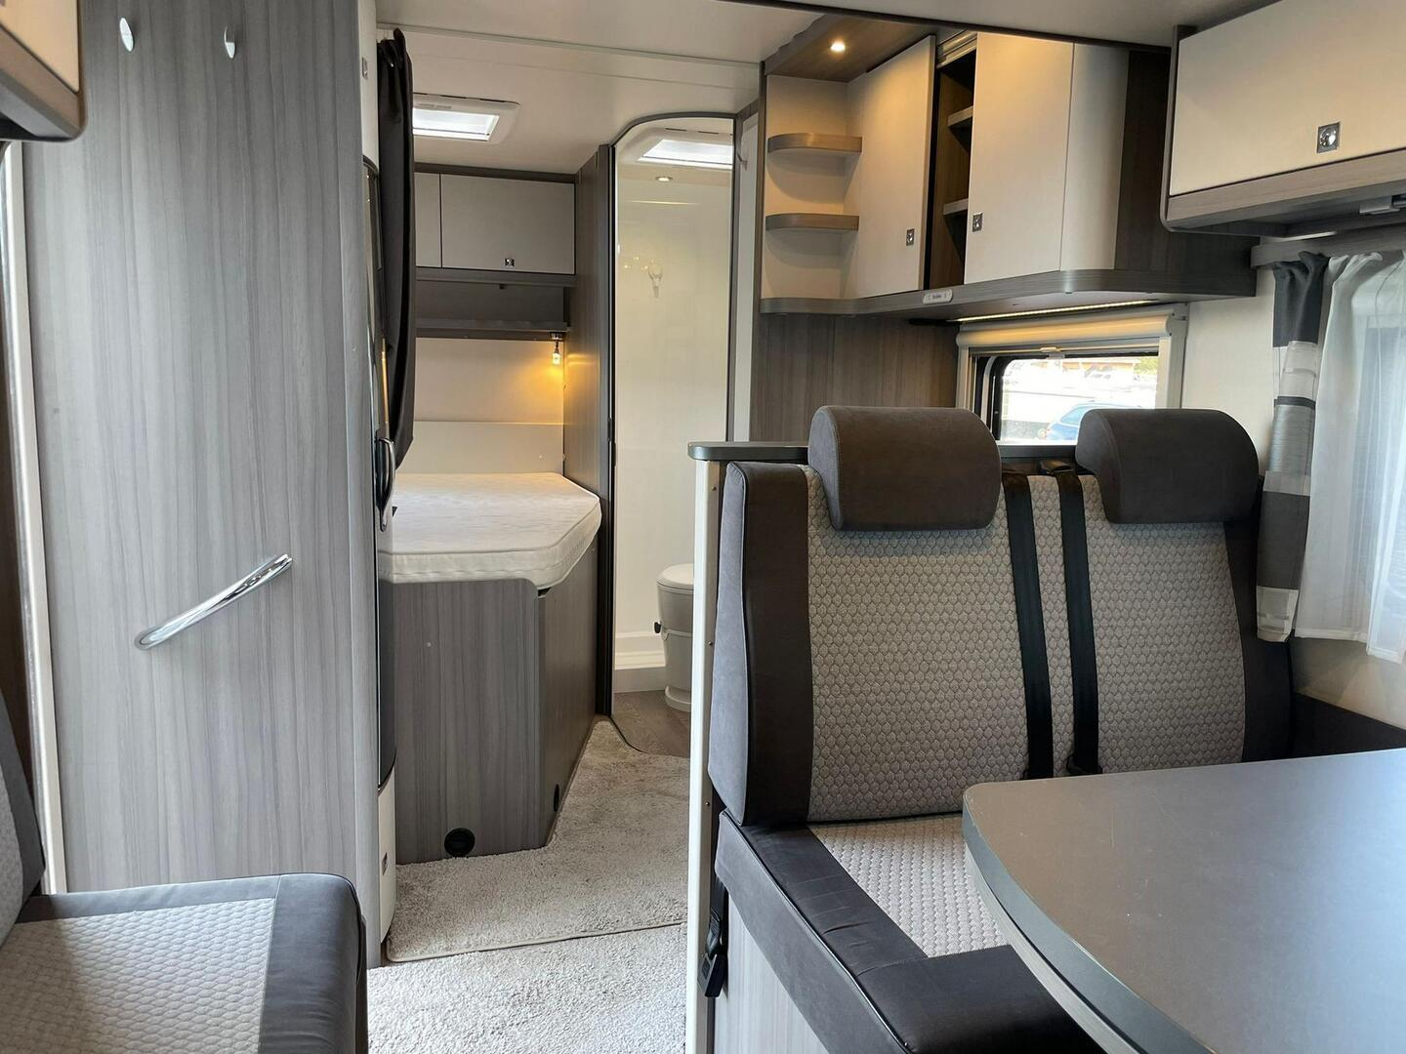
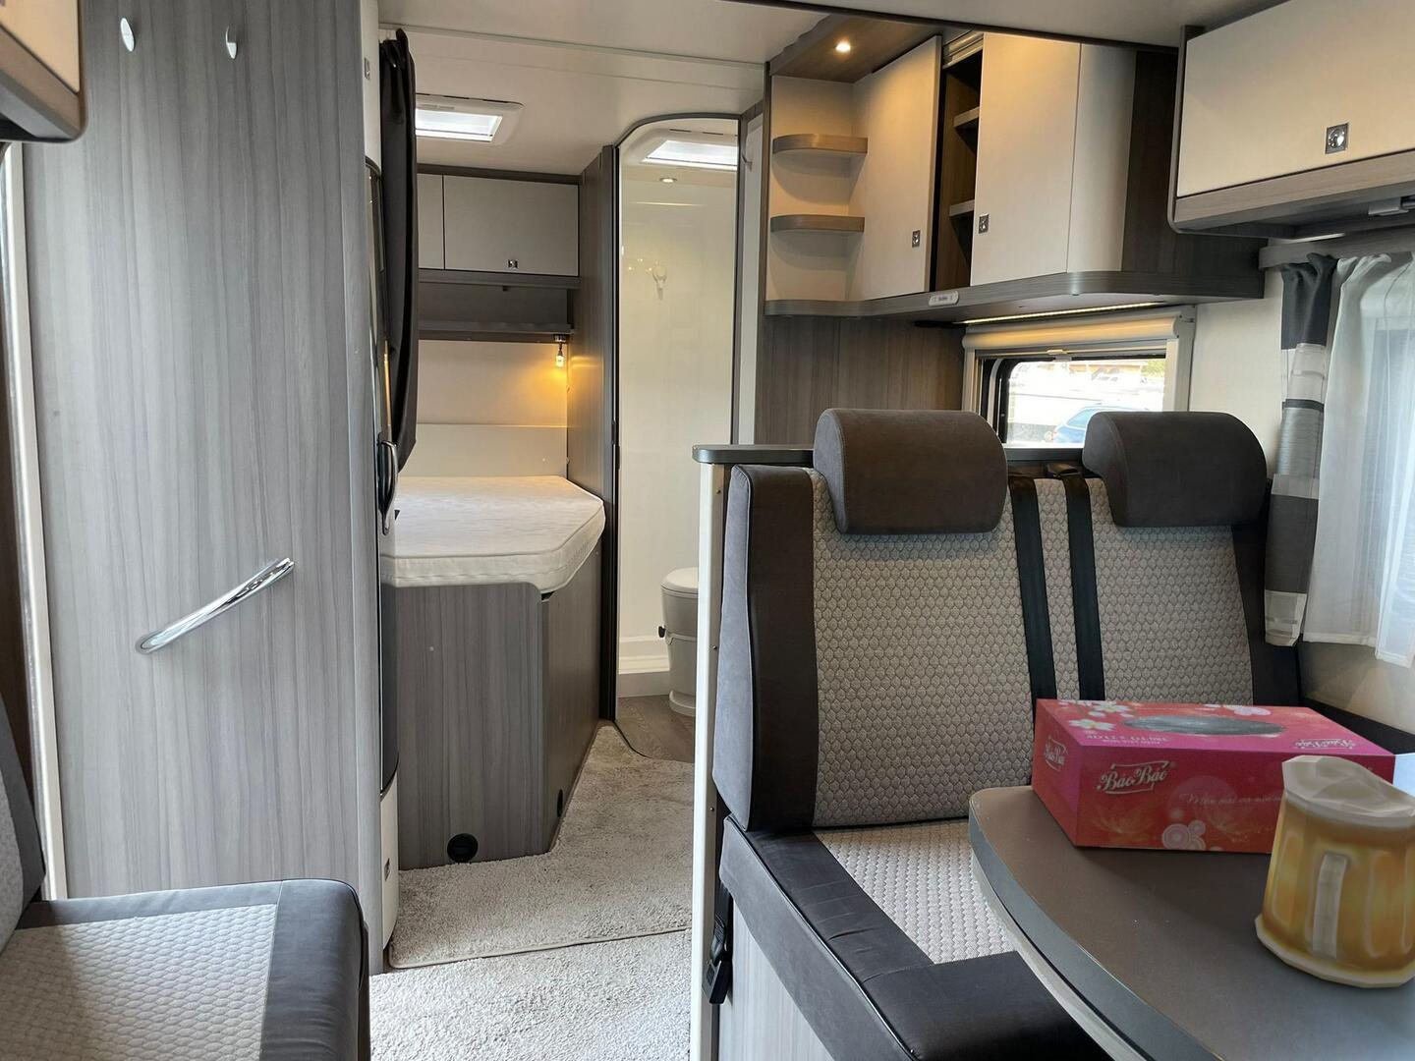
+ mug [1253,756,1415,990]
+ tissue box [1031,699,1397,854]
